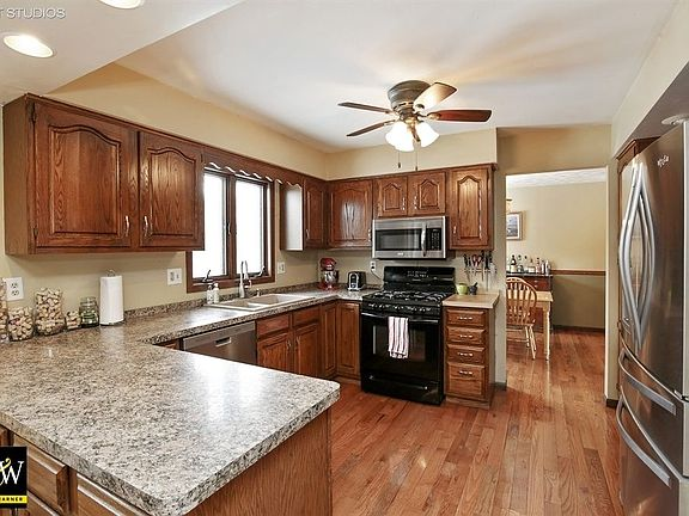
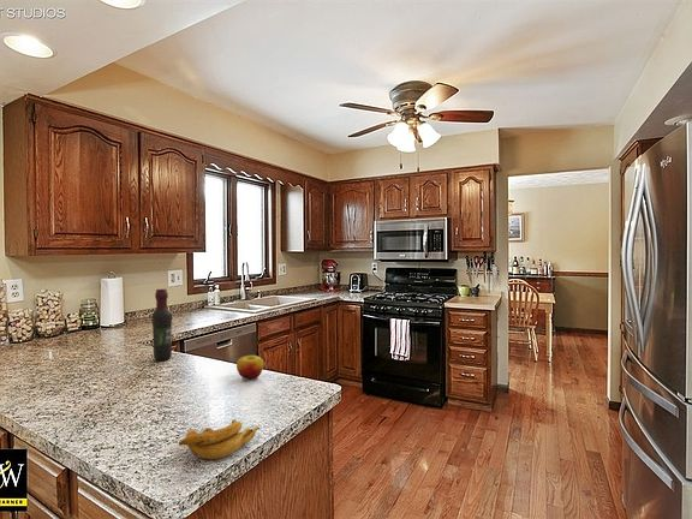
+ banana [178,418,261,460]
+ wine bottle [150,288,173,362]
+ apple [235,354,266,381]
